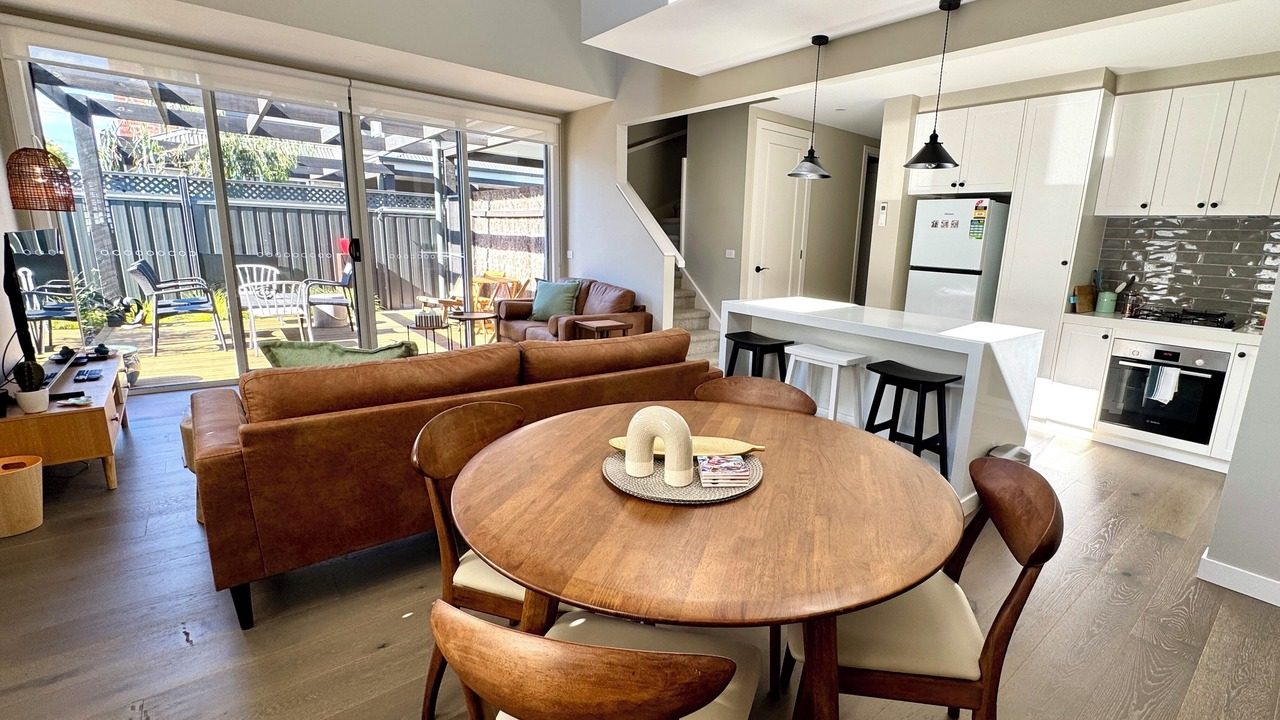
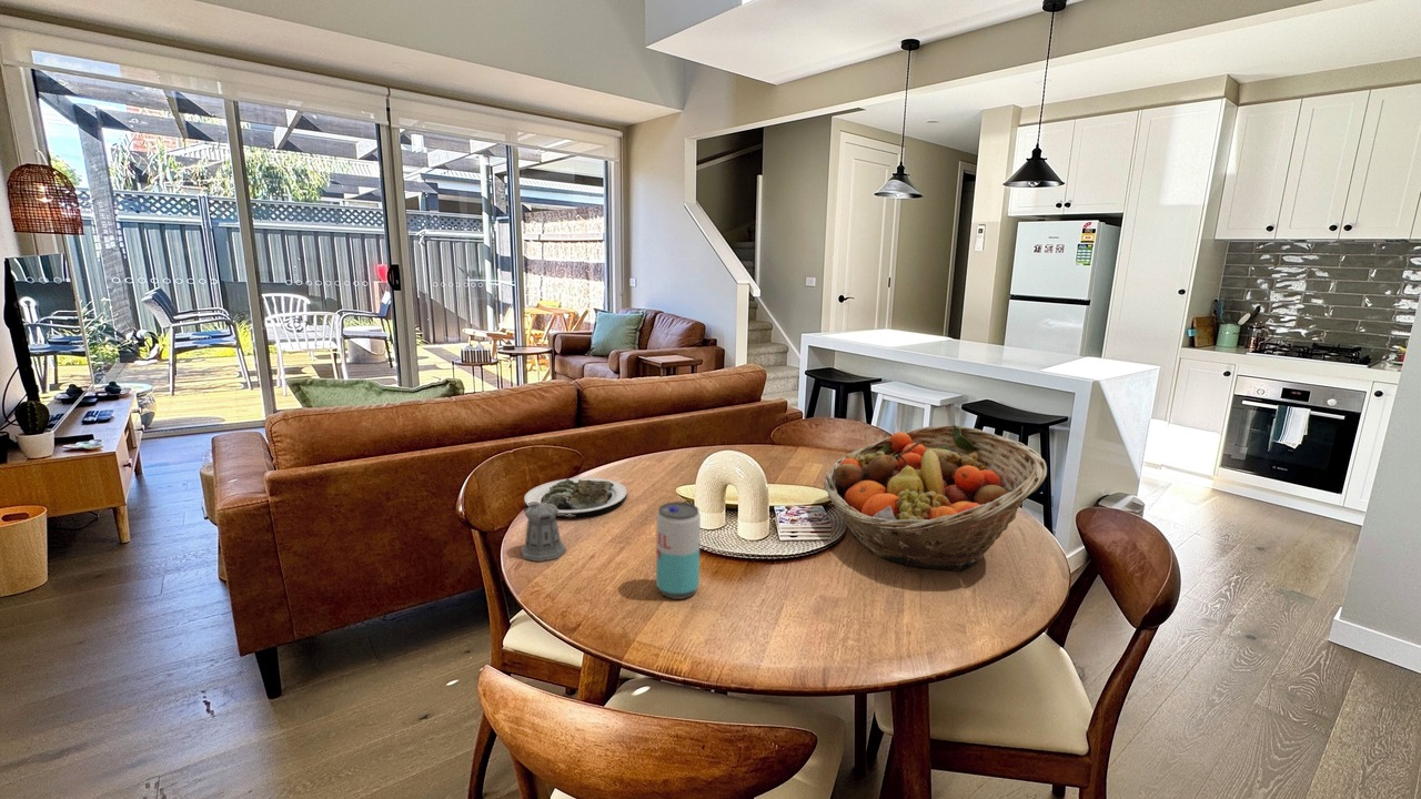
+ beverage can [655,500,702,600]
+ fruit basket [823,424,1048,573]
+ pepper shaker [520,502,577,563]
+ plate [523,476,628,517]
